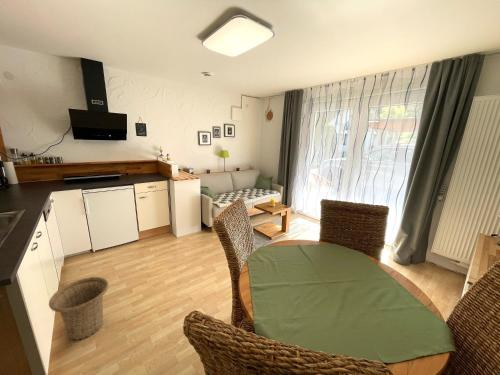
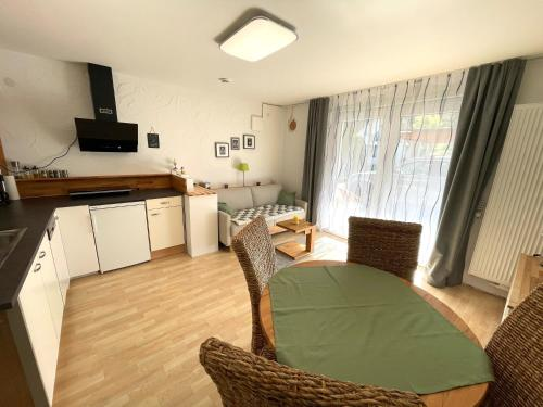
- basket [48,276,110,341]
